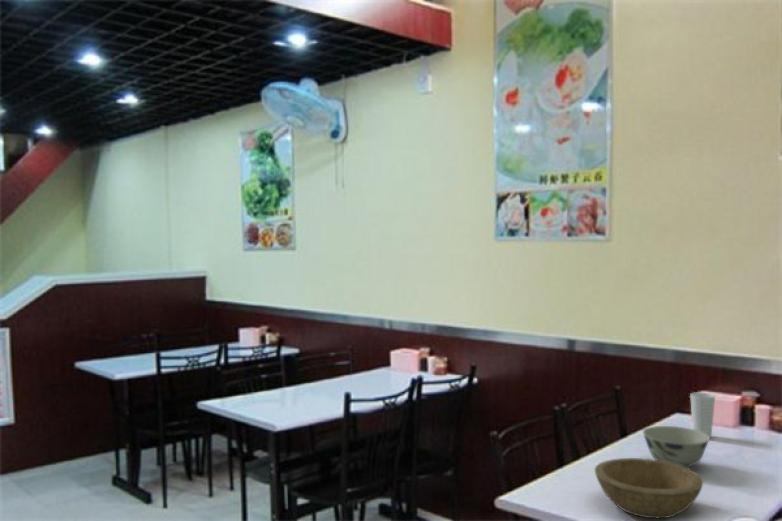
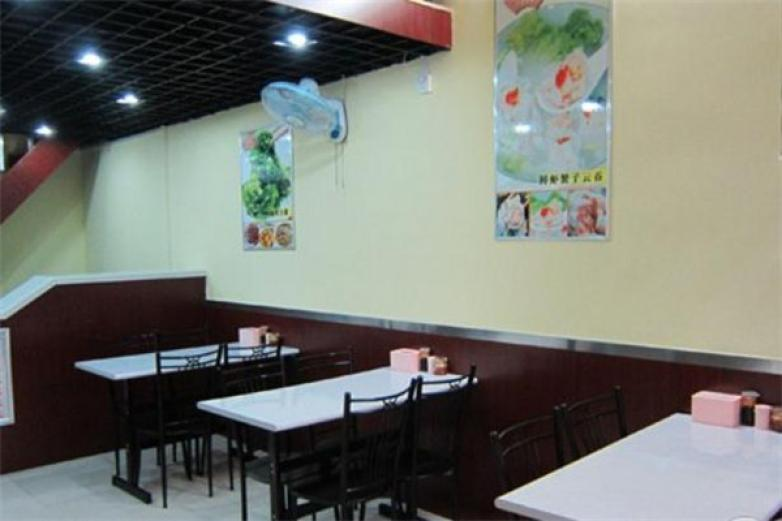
- bowl [594,457,705,519]
- bowl [642,425,711,470]
- cup [689,391,716,439]
